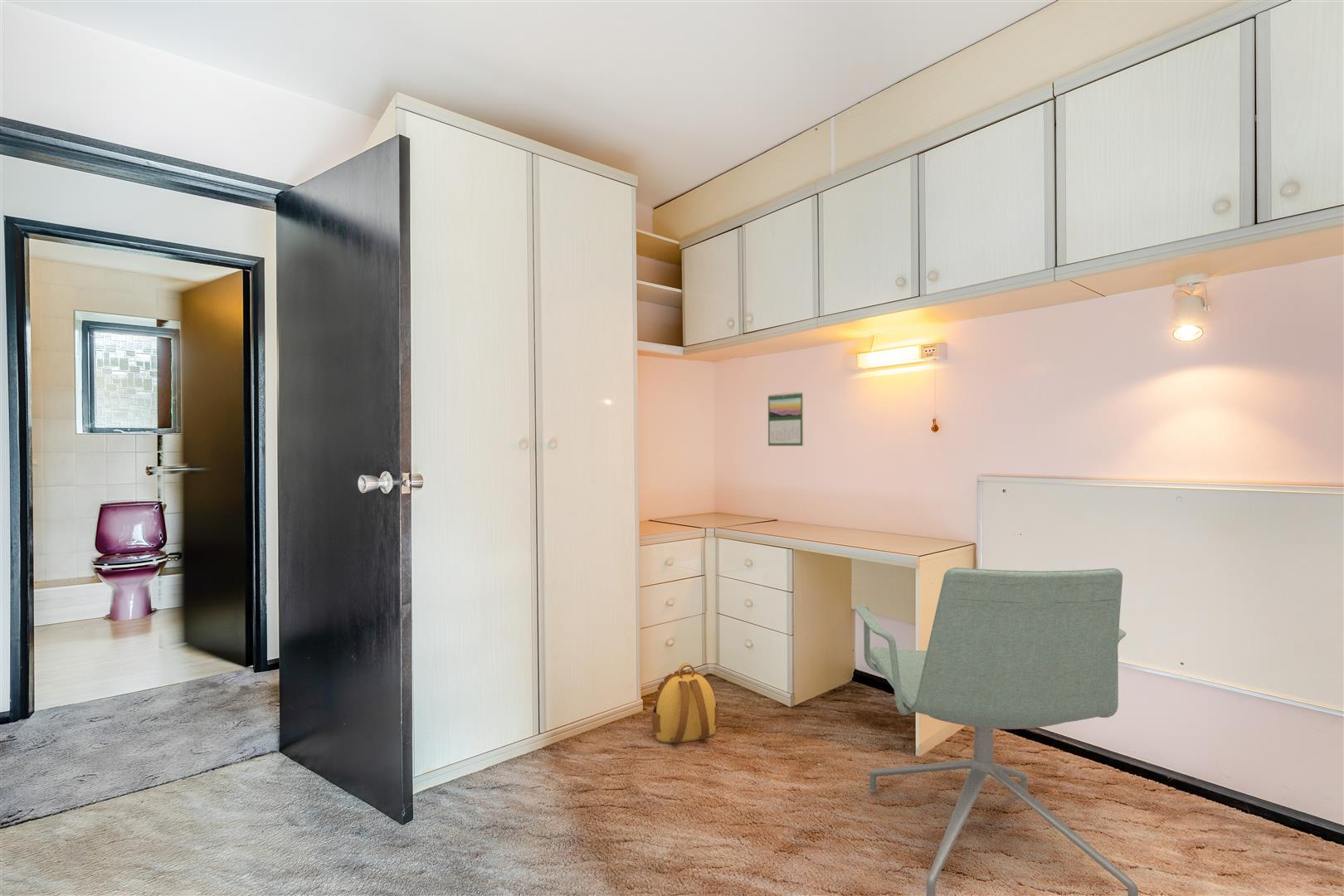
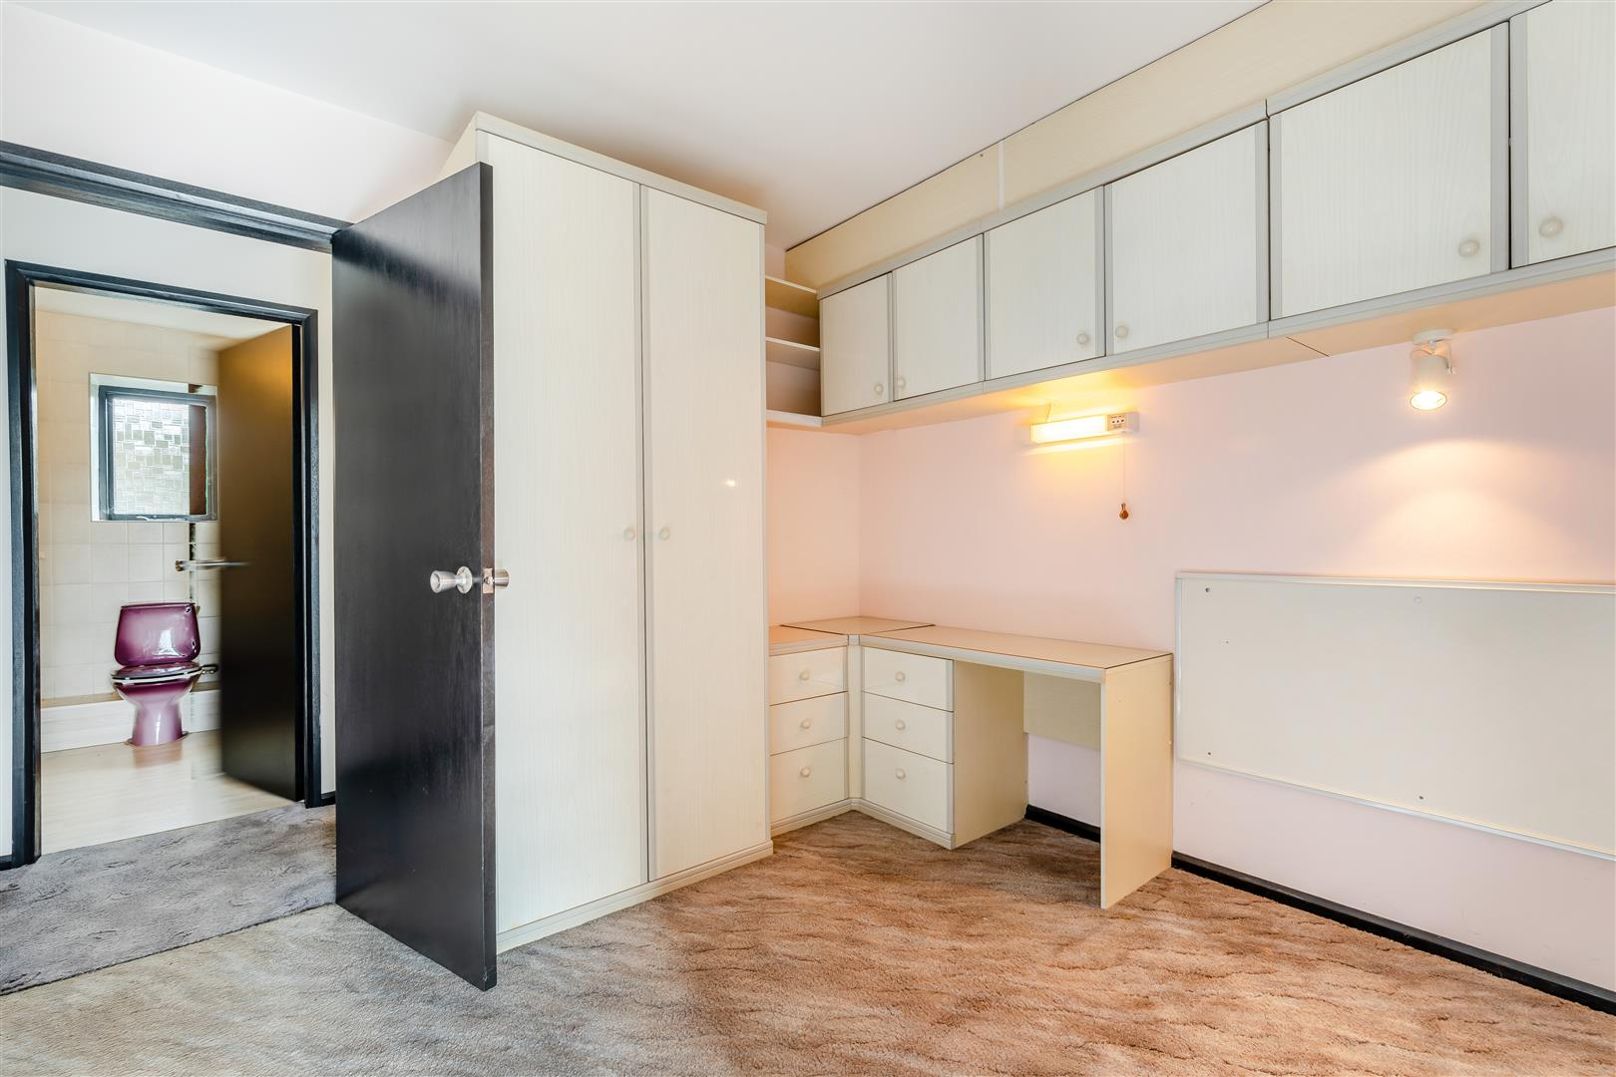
- calendar [767,391,804,446]
- office chair [854,567,1139,896]
- backpack [651,663,719,743]
